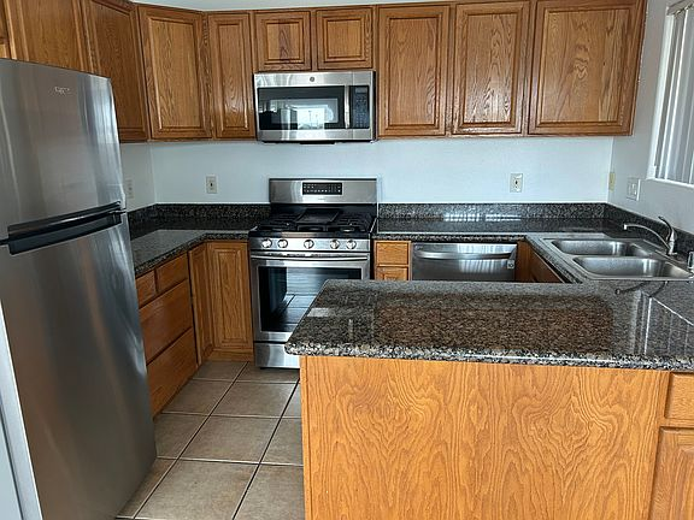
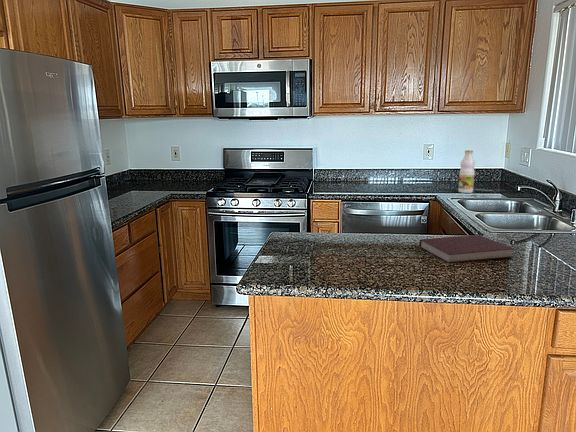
+ bottle [457,149,476,194]
+ notebook [419,234,515,264]
